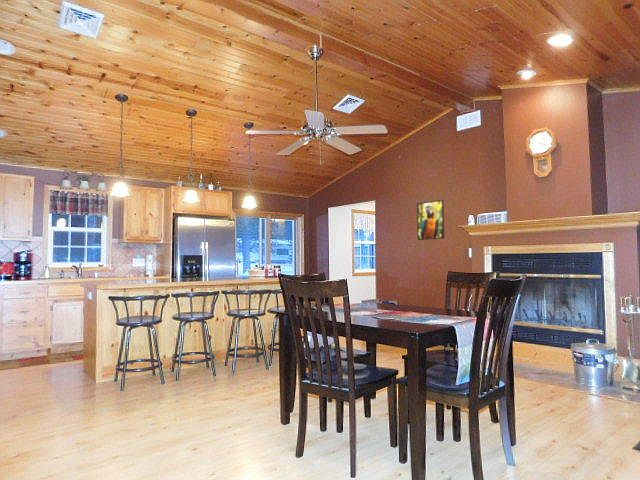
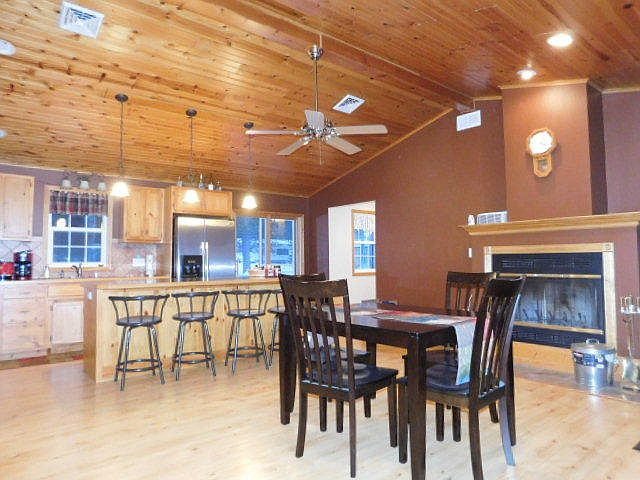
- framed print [416,199,445,241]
